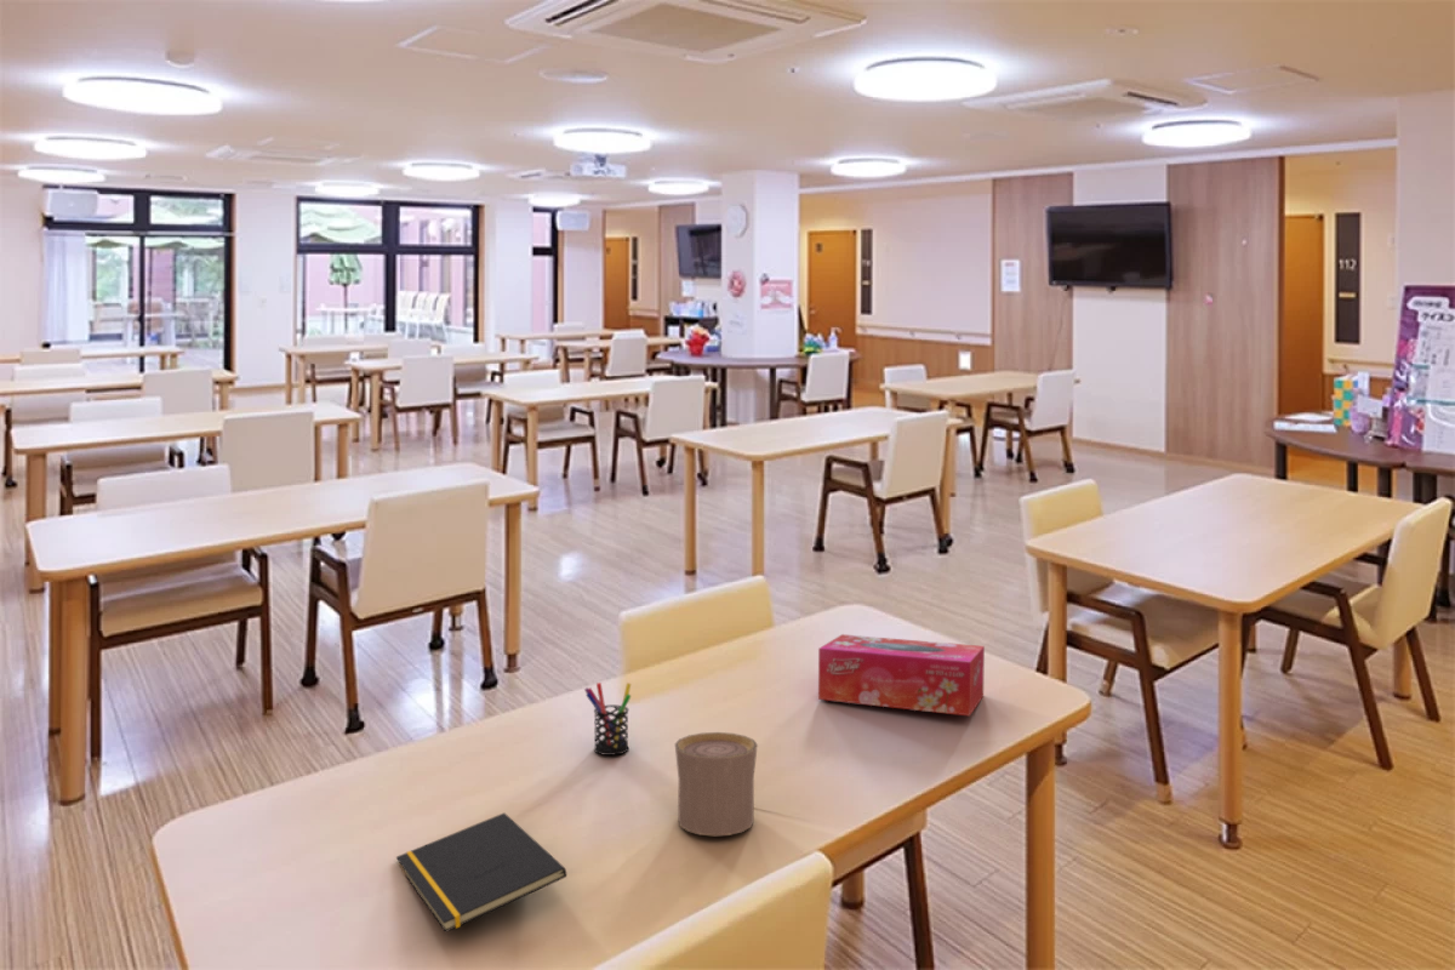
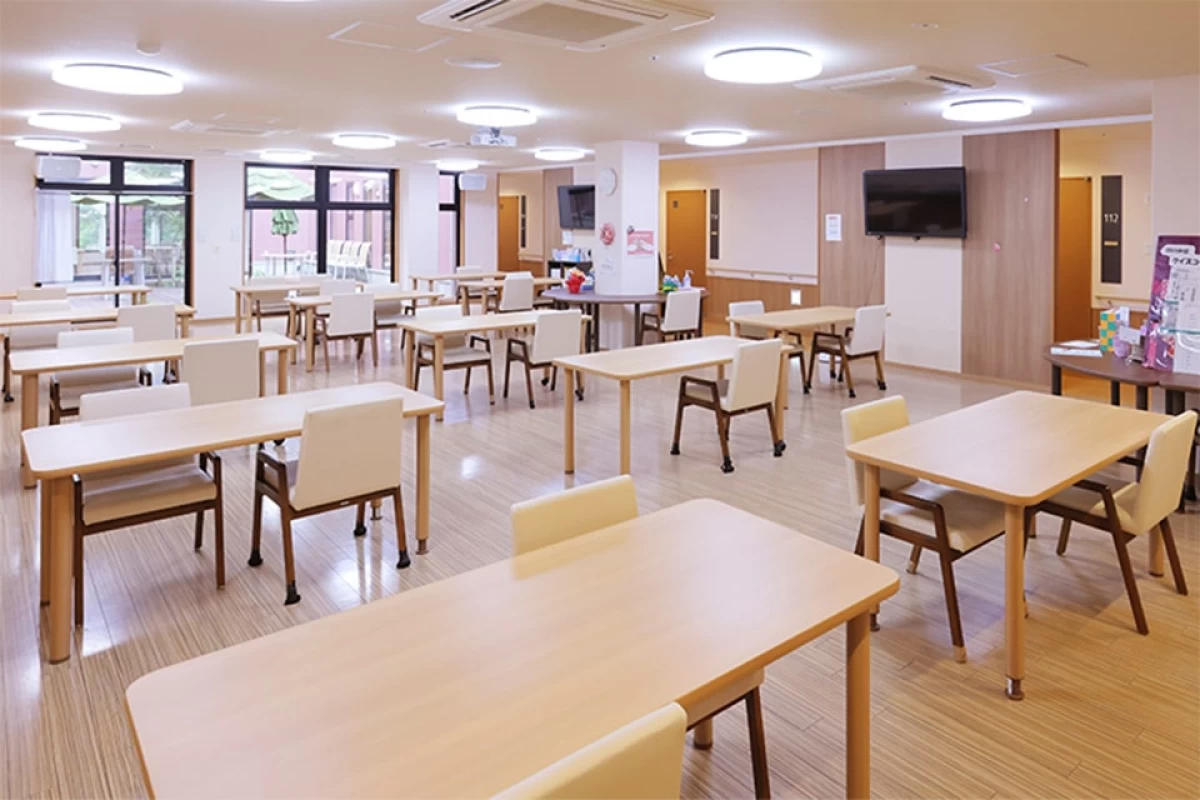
- notepad [395,811,567,934]
- pen holder [583,681,632,757]
- tissue box [817,633,986,717]
- cup [674,731,759,837]
